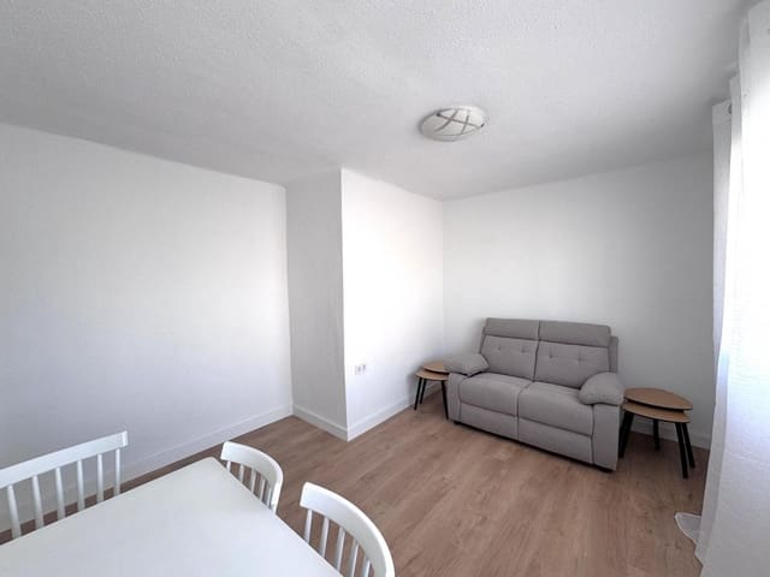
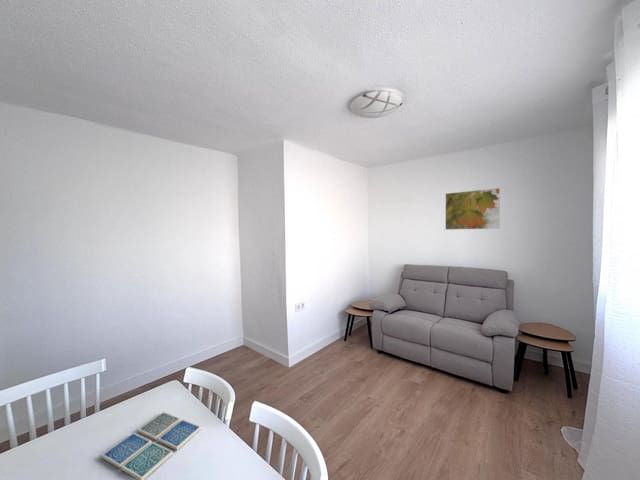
+ drink coaster [100,411,202,480]
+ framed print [444,187,501,231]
